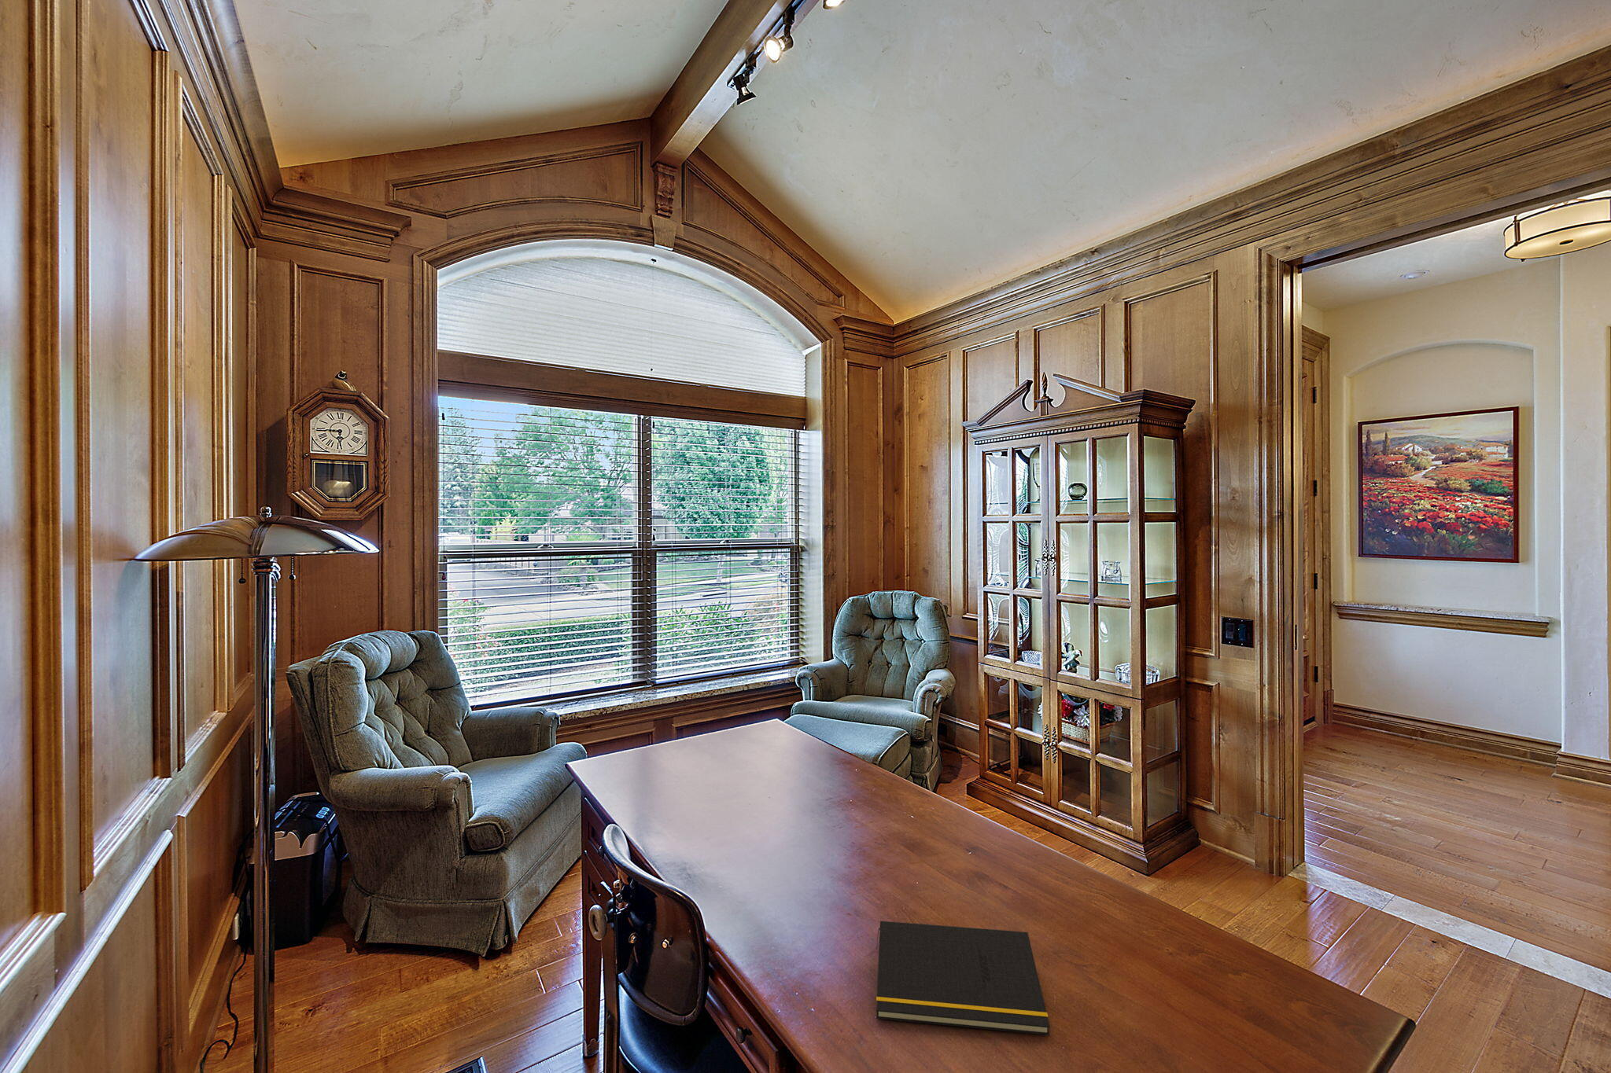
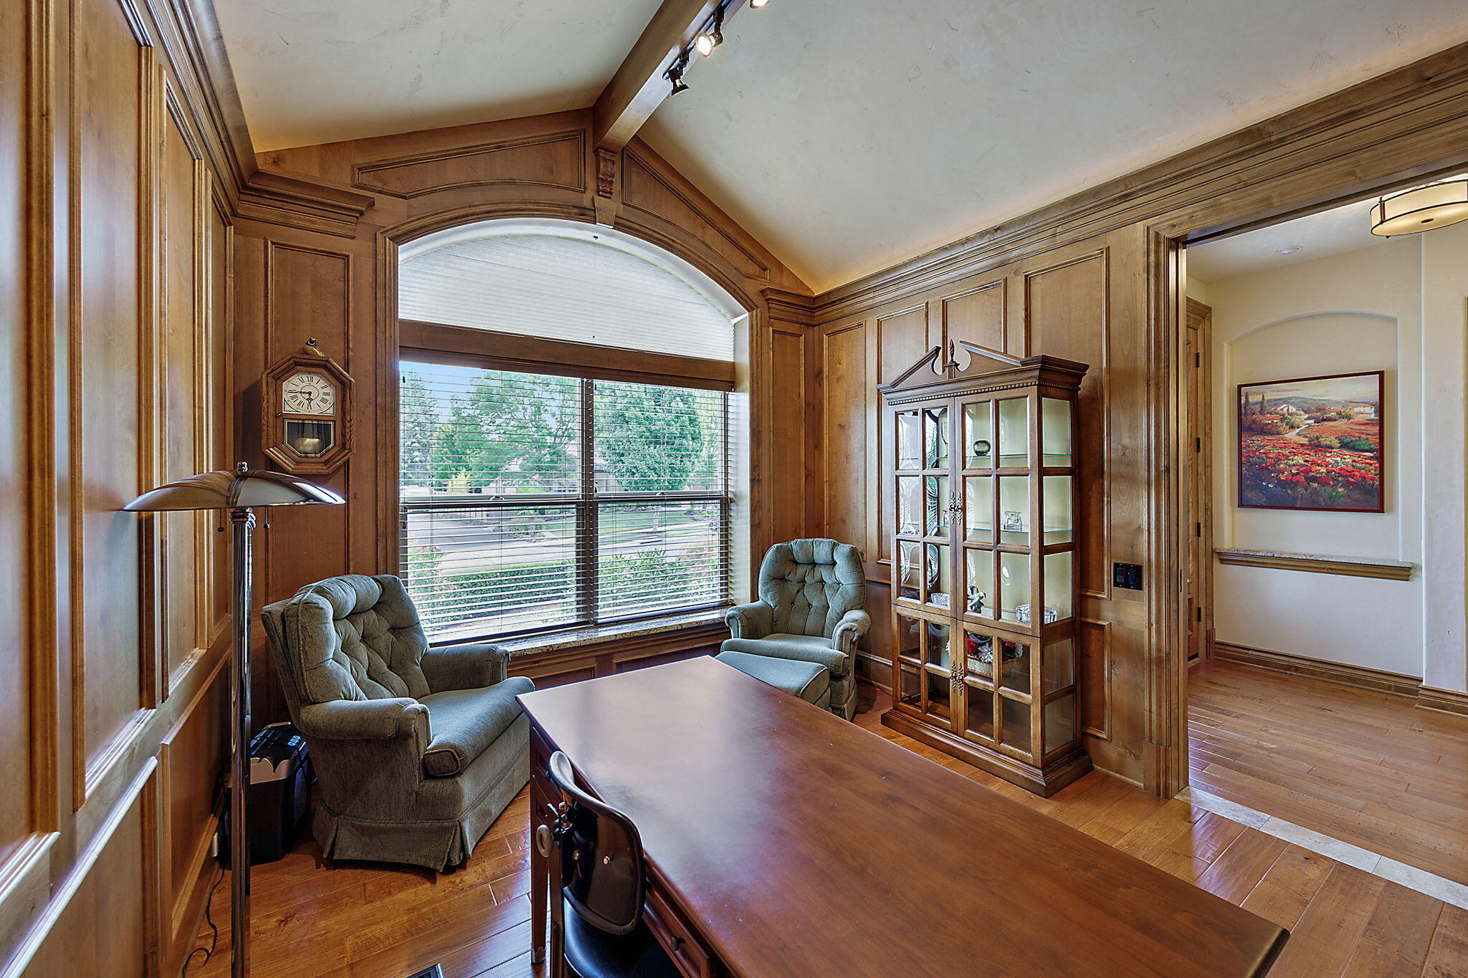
- notepad [876,921,1050,1036]
